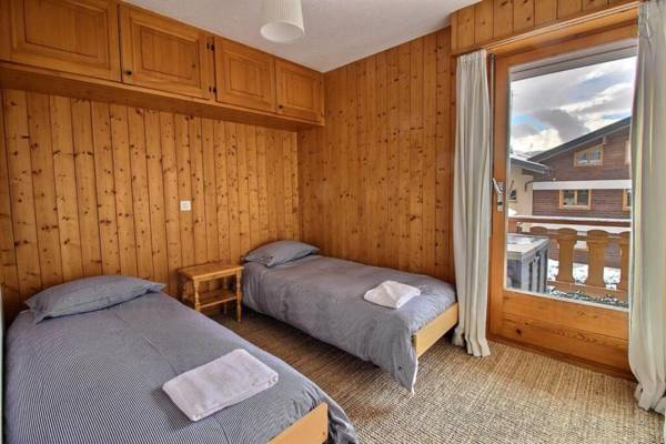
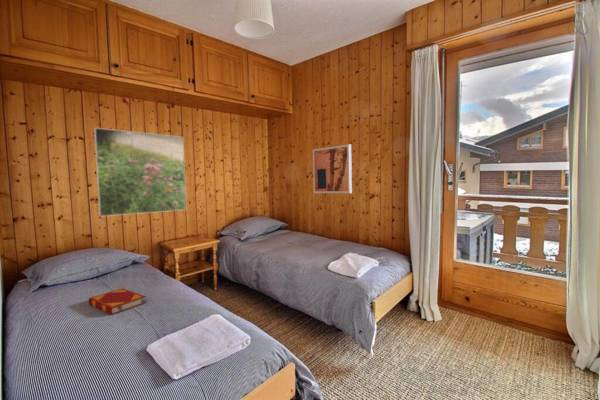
+ hardback book [88,287,147,316]
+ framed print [93,127,187,217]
+ wall art [312,143,353,194]
